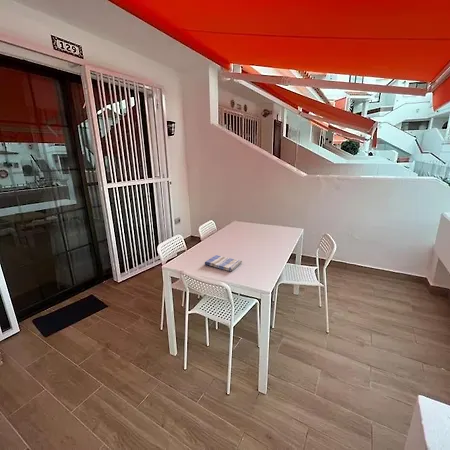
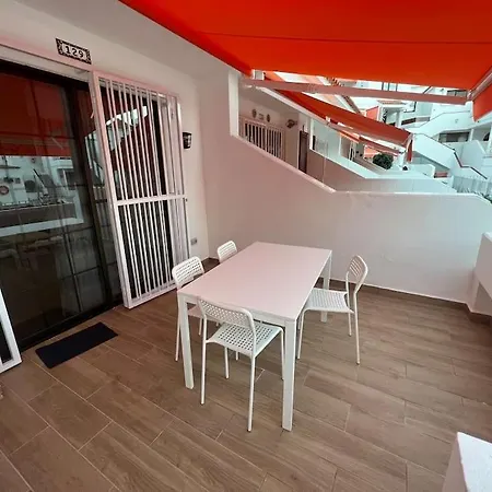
- dish towel [204,254,243,272]
